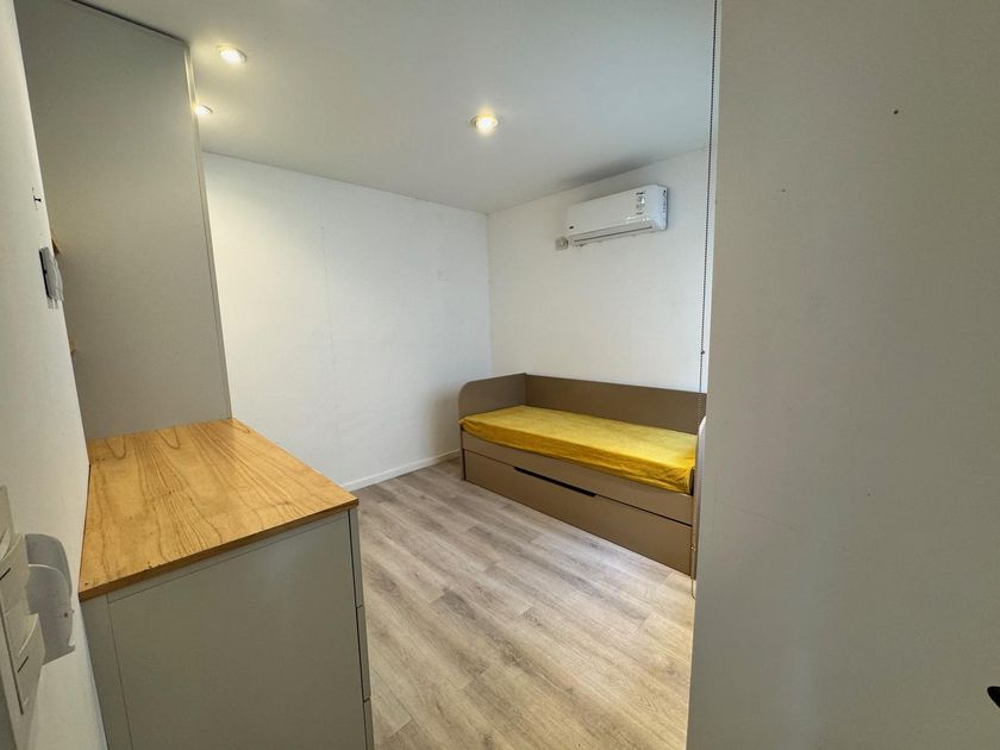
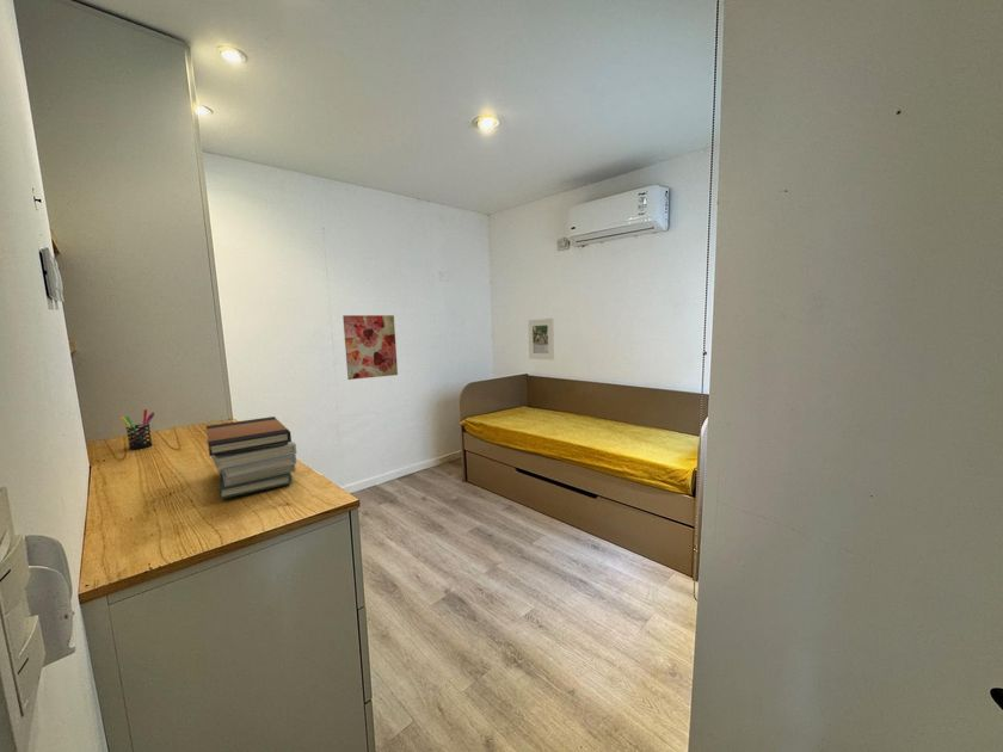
+ pen holder [119,408,155,450]
+ wall art [341,314,399,381]
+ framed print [527,318,555,360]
+ book stack [205,415,297,500]
